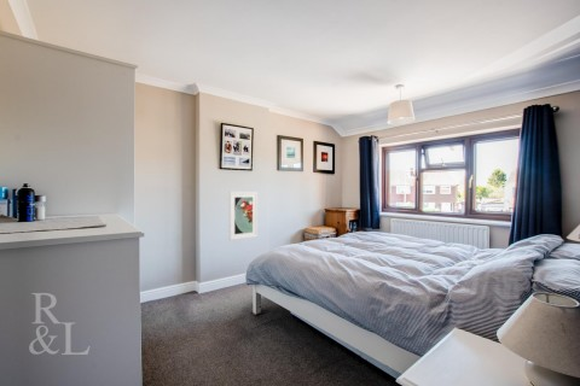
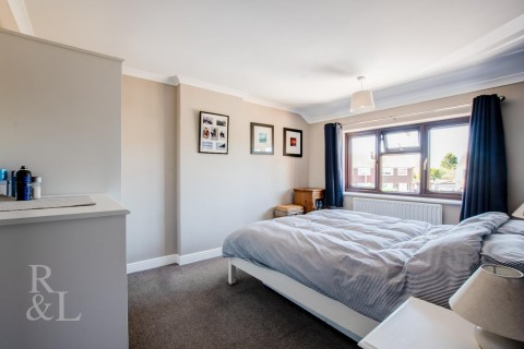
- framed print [228,191,259,241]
